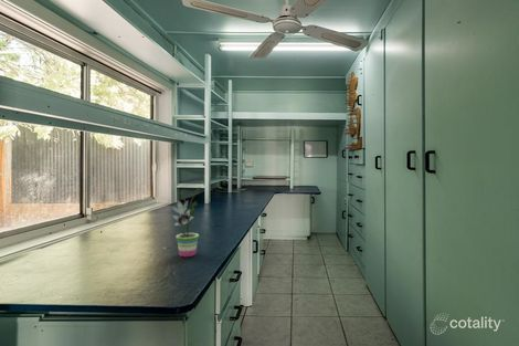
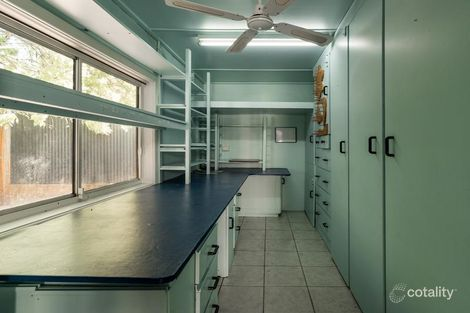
- potted plant [169,186,201,258]
